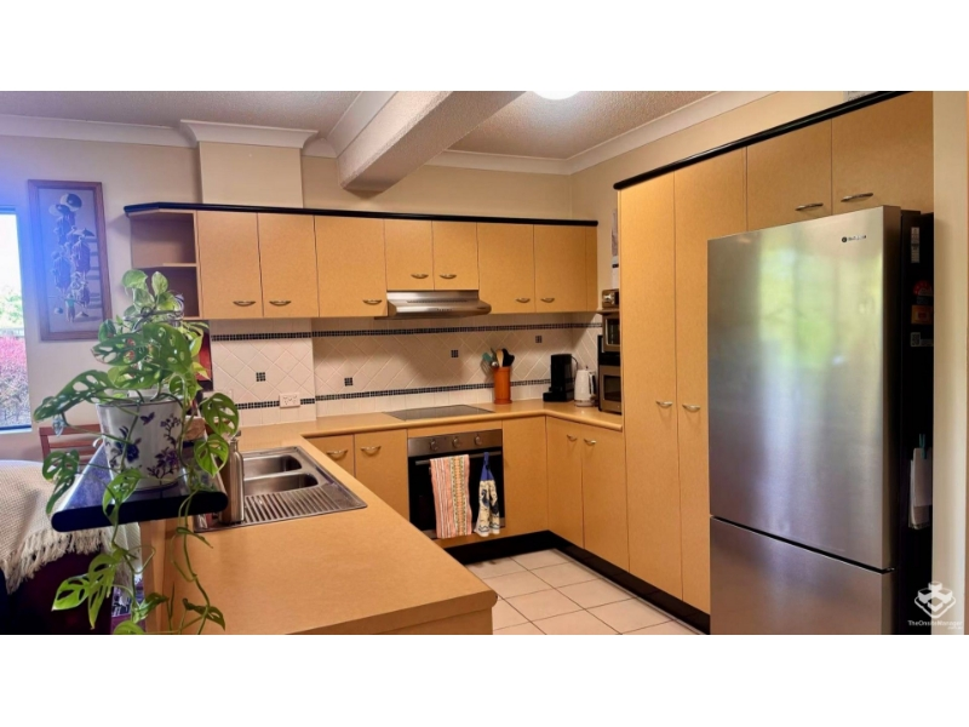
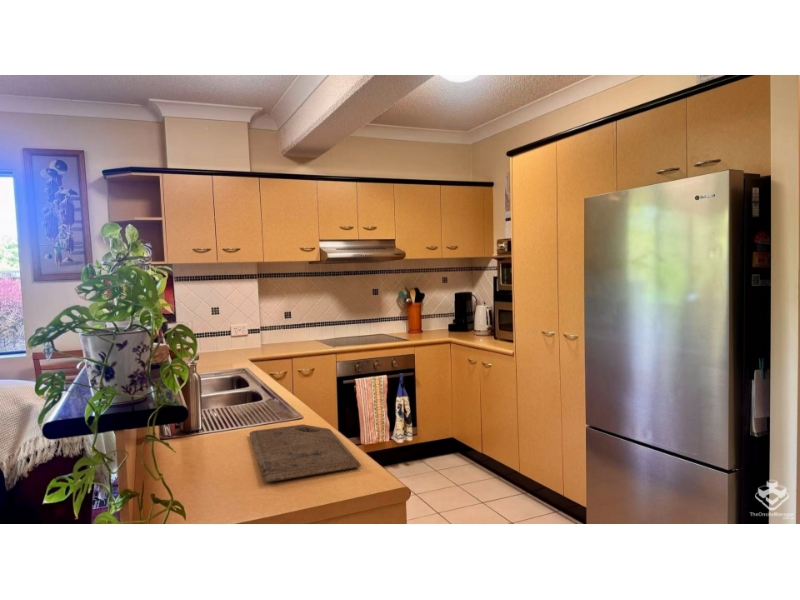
+ cutting board [248,423,362,483]
